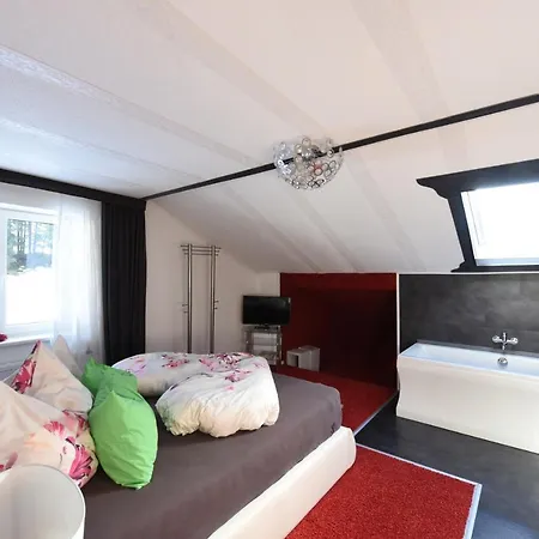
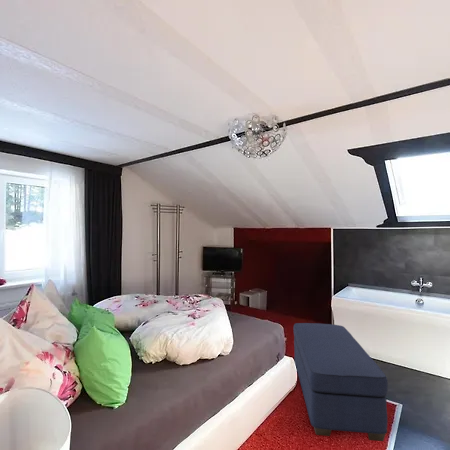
+ ottoman [292,322,389,442]
